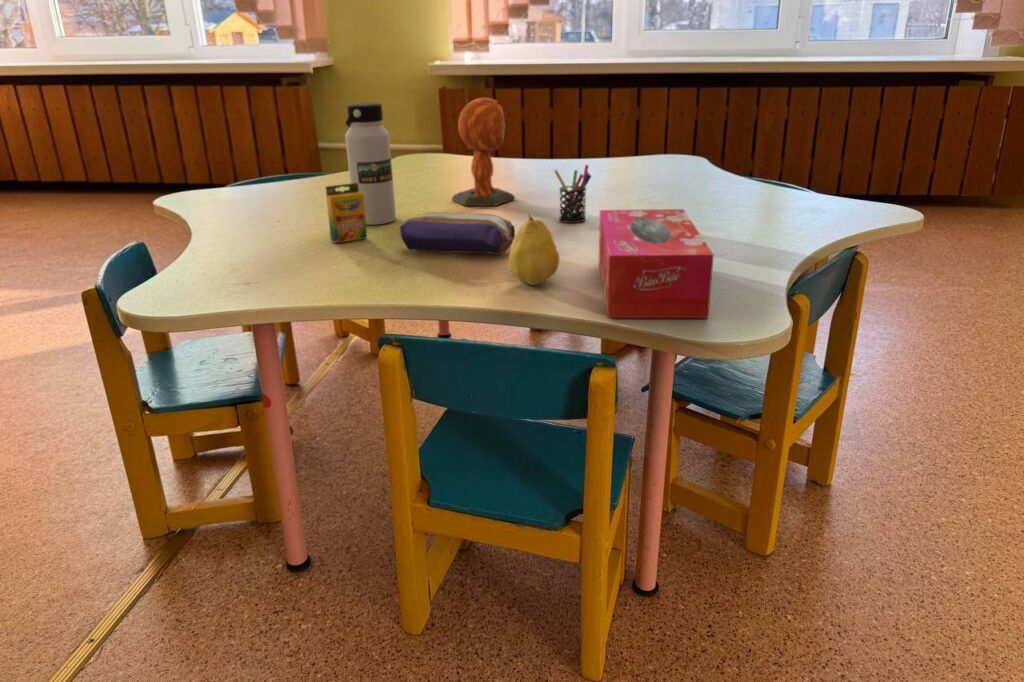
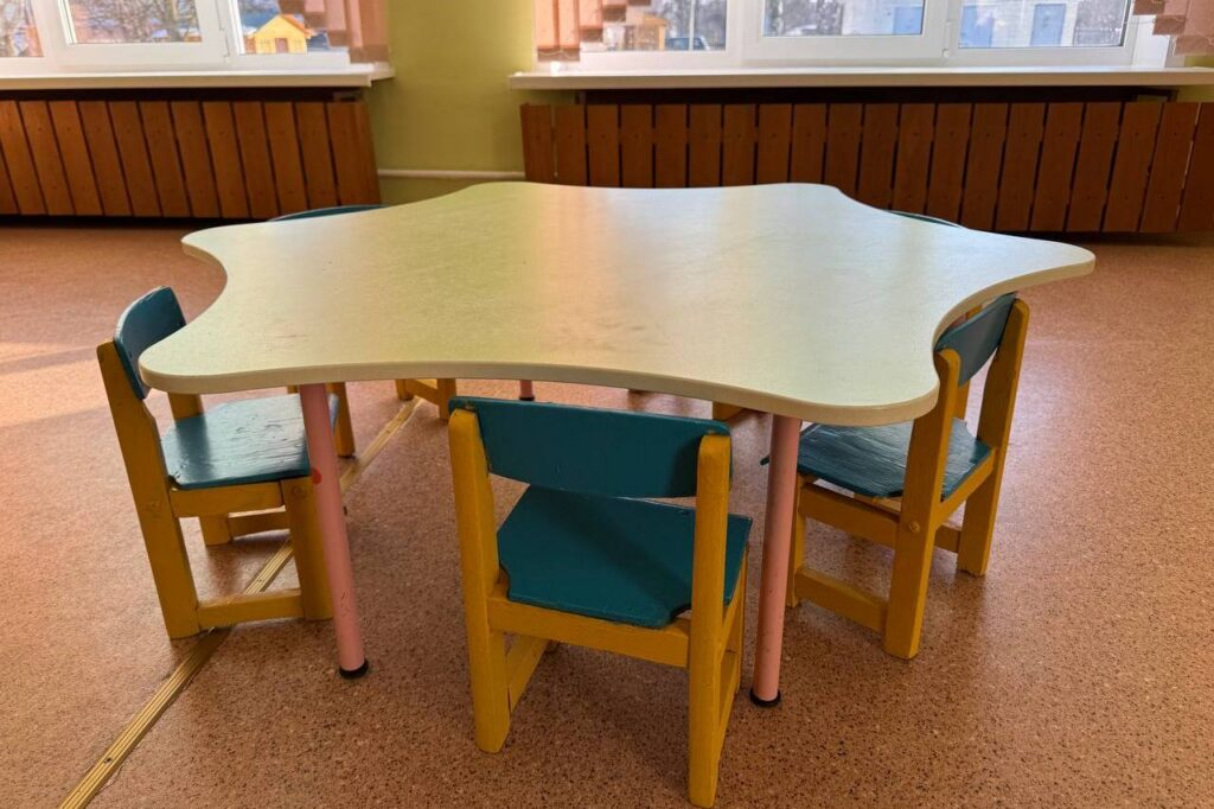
- toy bear [451,97,516,207]
- pen holder [553,164,593,224]
- tissue box [598,208,715,319]
- fruit [508,212,560,286]
- pencil case [399,212,516,256]
- water bottle [344,102,397,226]
- crayon box [325,183,368,244]
